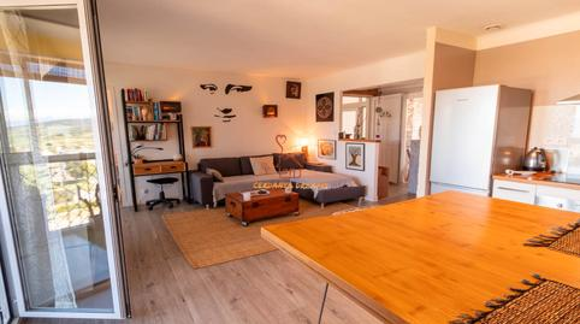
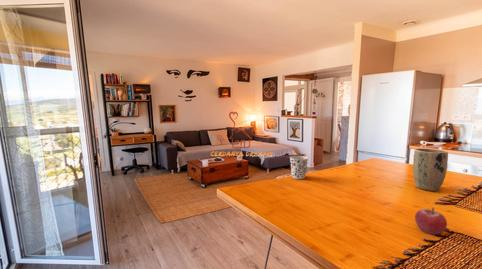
+ cup [289,155,309,180]
+ fruit [414,206,448,235]
+ plant pot [412,148,449,192]
